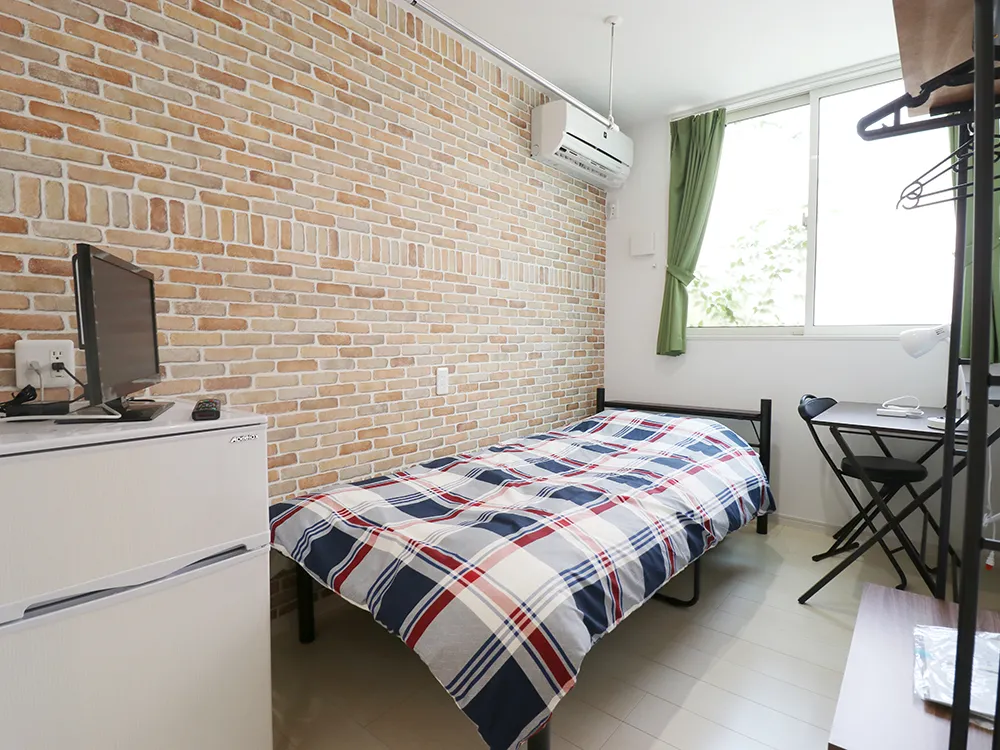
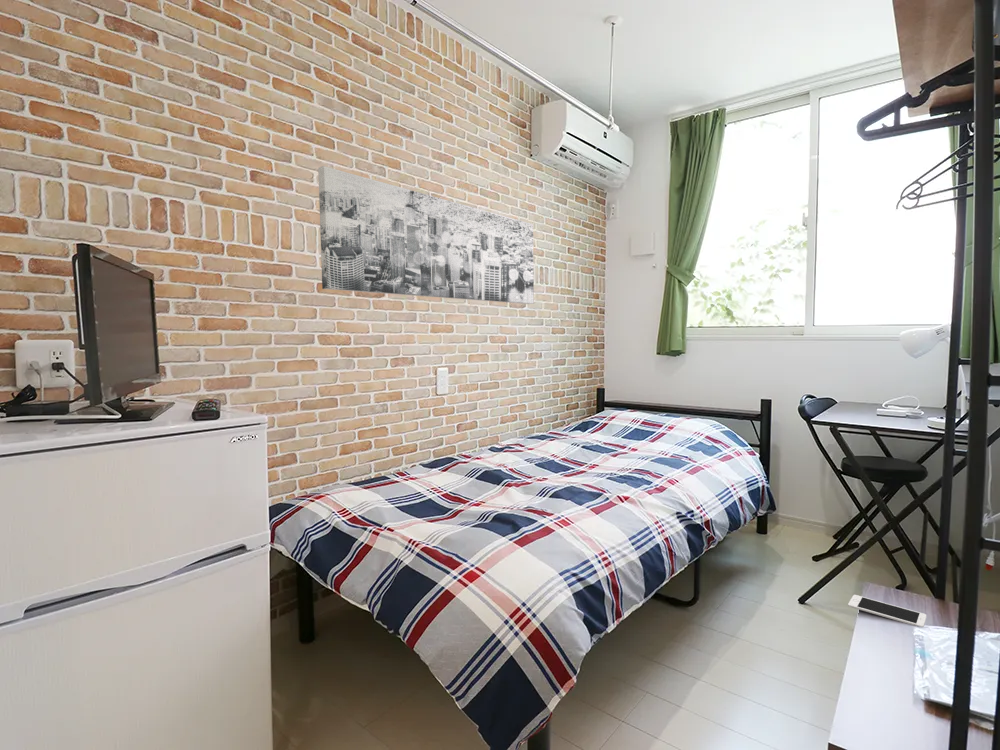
+ wall art [317,165,535,305]
+ cell phone [847,594,927,628]
